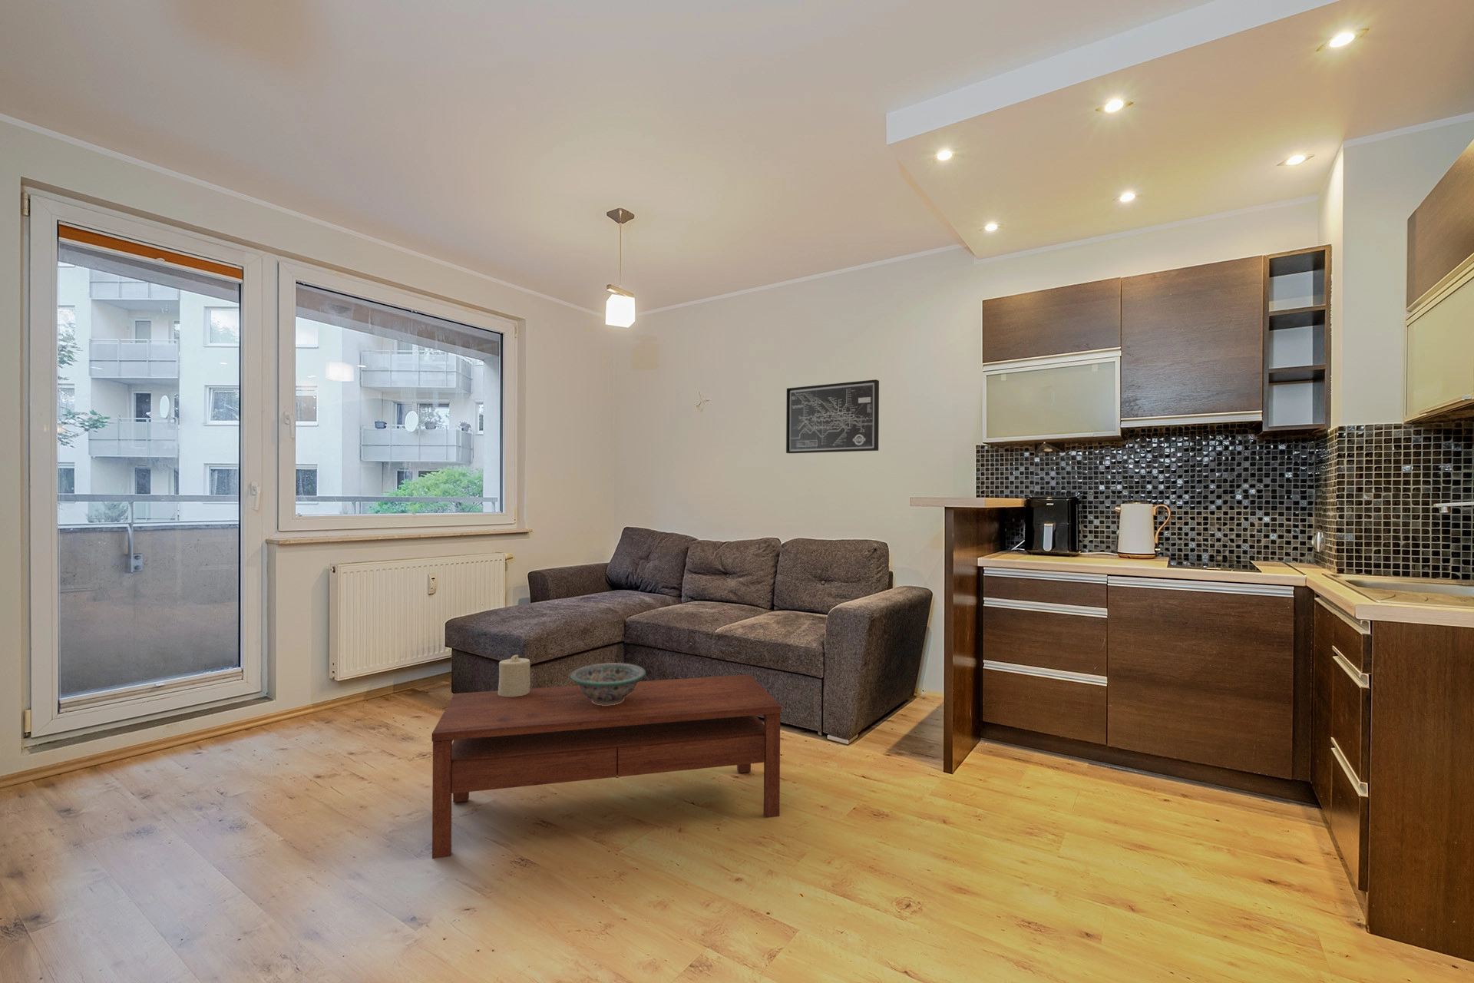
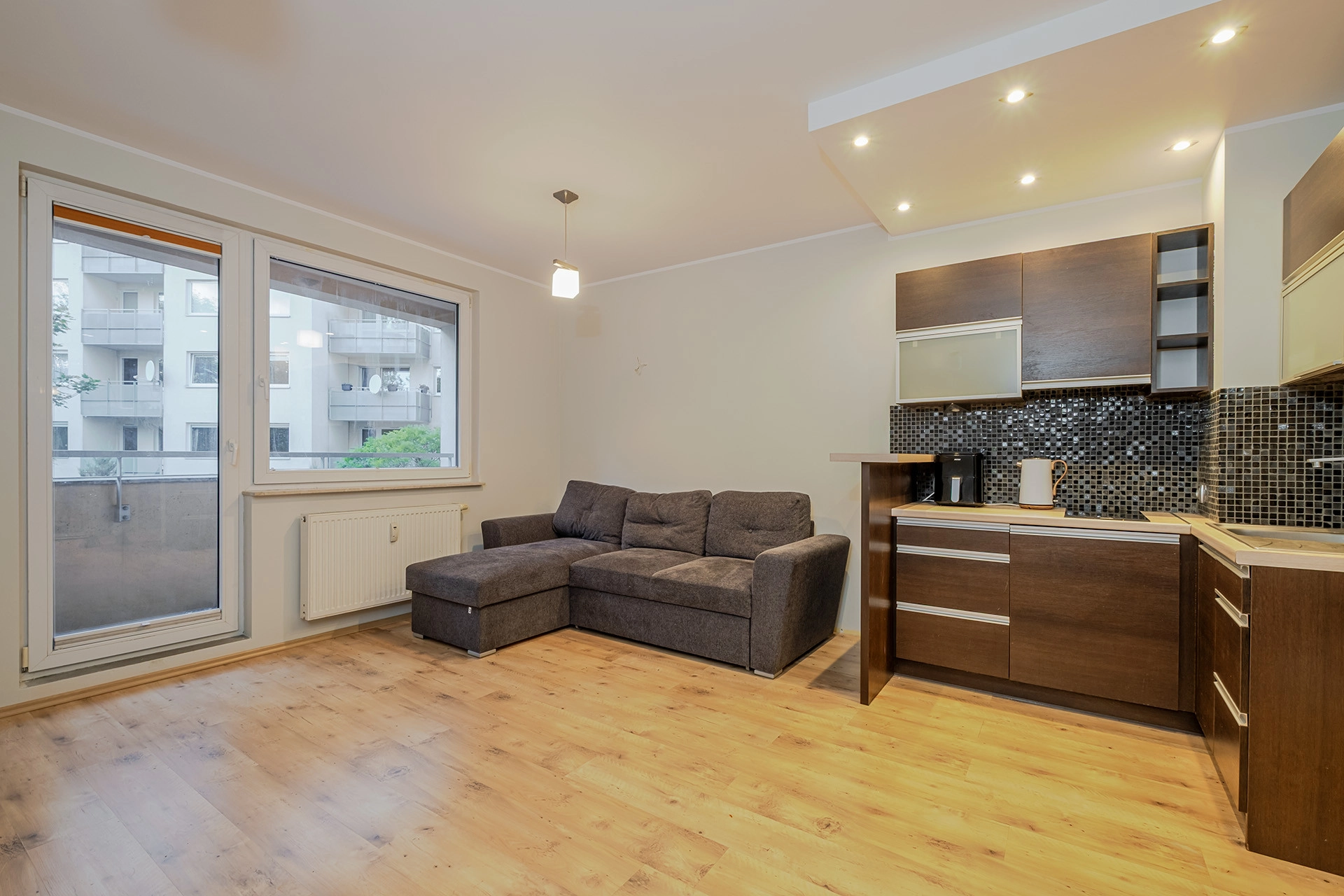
- coffee table [431,674,782,859]
- wall art [785,378,880,454]
- candle [498,654,531,697]
- decorative bowl [569,662,646,705]
